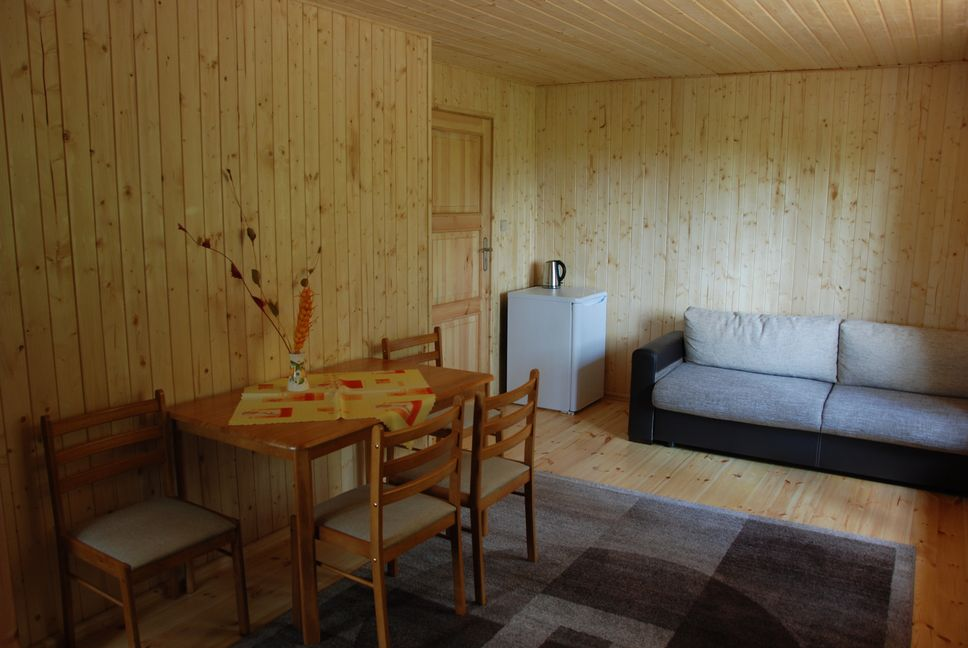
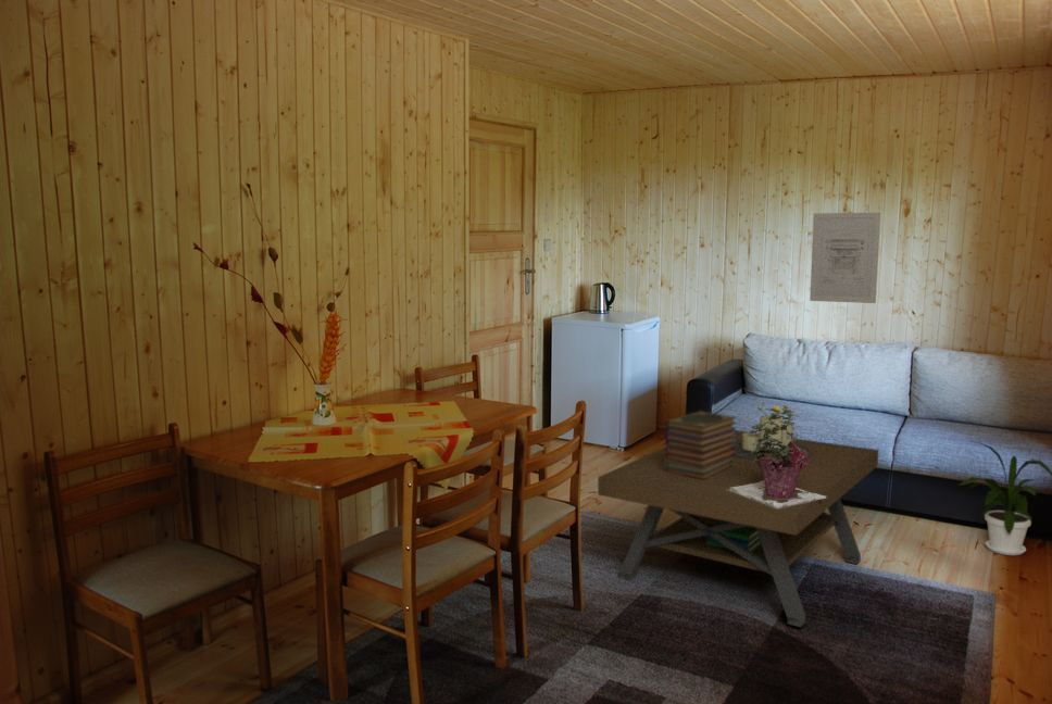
+ book stack [663,410,738,480]
+ potted flower [726,401,826,508]
+ coffee table [597,415,879,628]
+ wall art [809,212,881,304]
+ house plant [957,440,1052,556]
